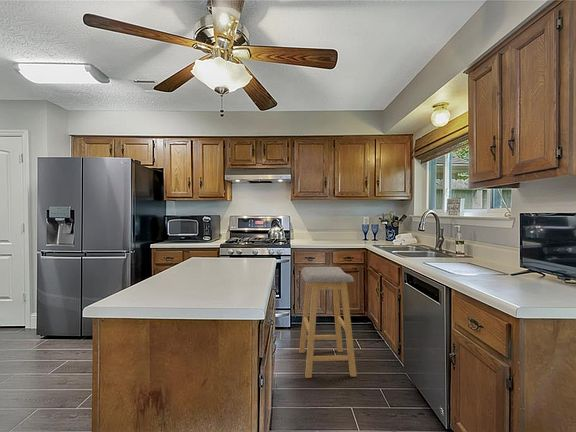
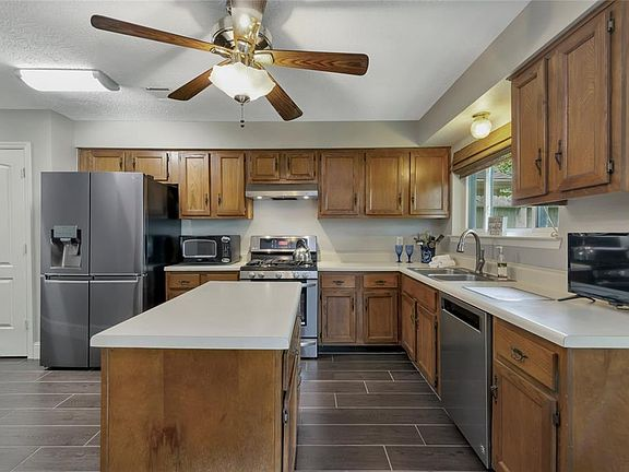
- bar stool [298,266,357,379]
